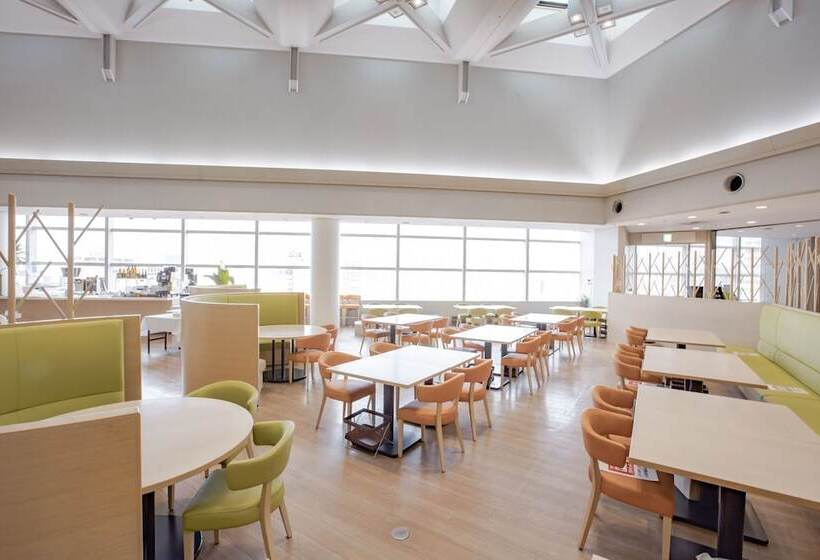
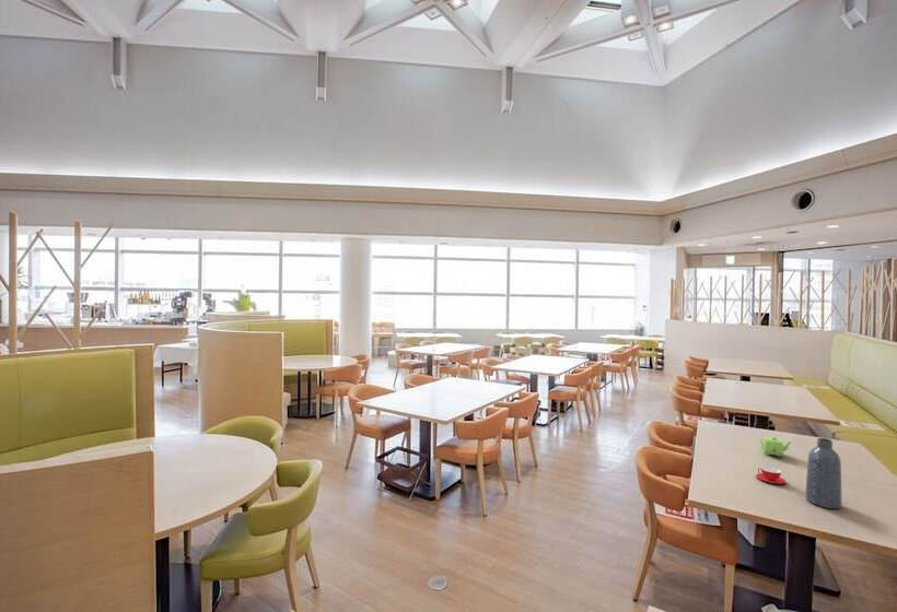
+ vase [804,437,842,509]
+ teapot [759,436,794,458]
+ teacup [755,466,787,485]
